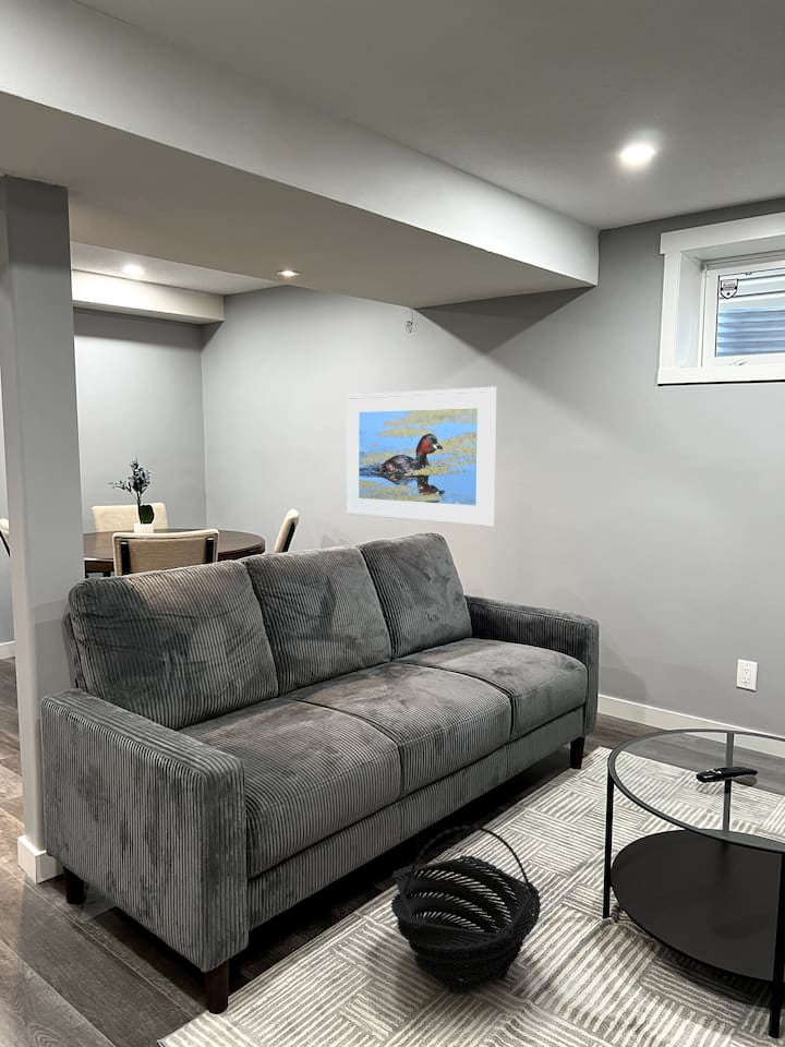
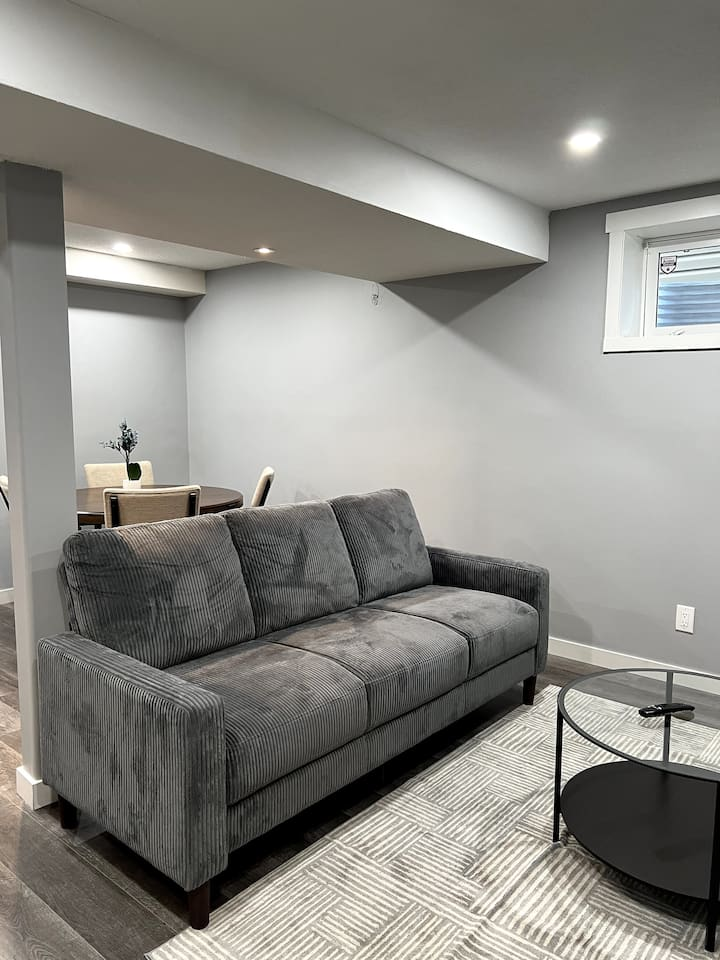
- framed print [345,386,497,528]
- basket [390,825,542,994]
